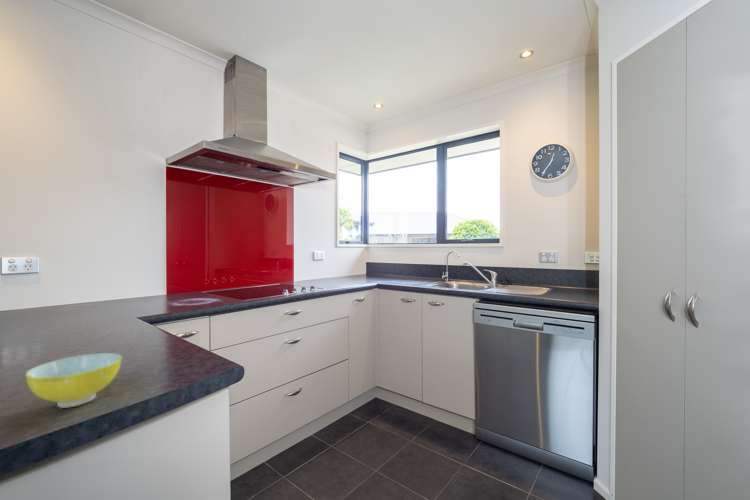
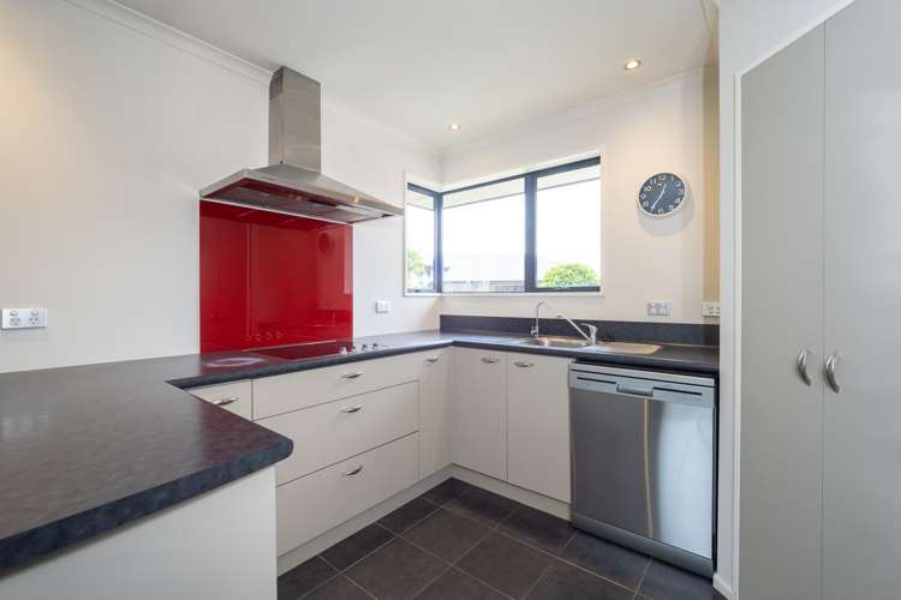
- bowl [25,352,123,409]
